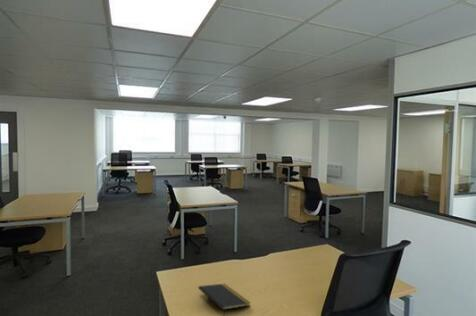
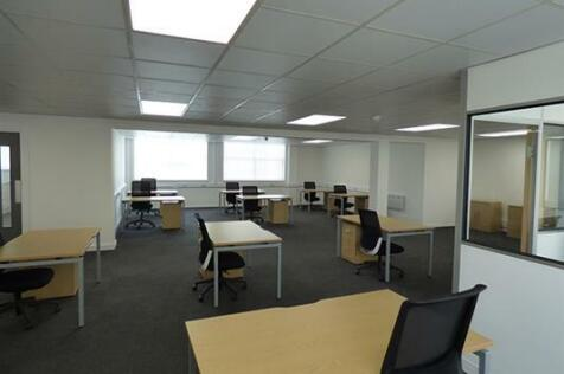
- notepad [197,283,251,315]
